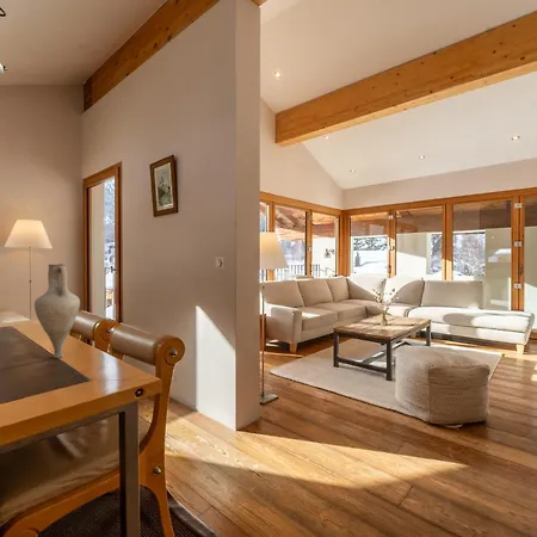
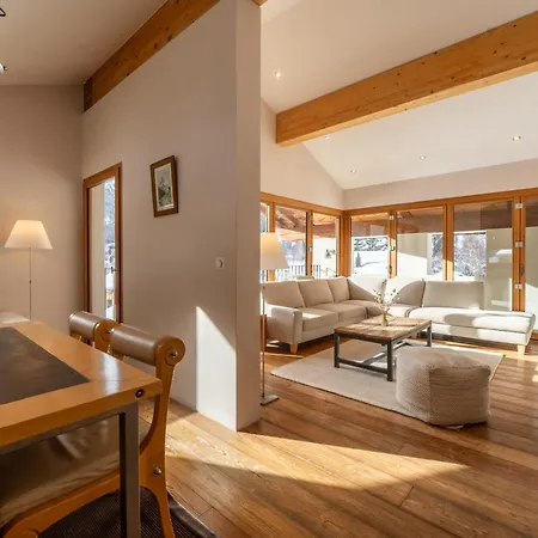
- vase [33,263,81,358]
